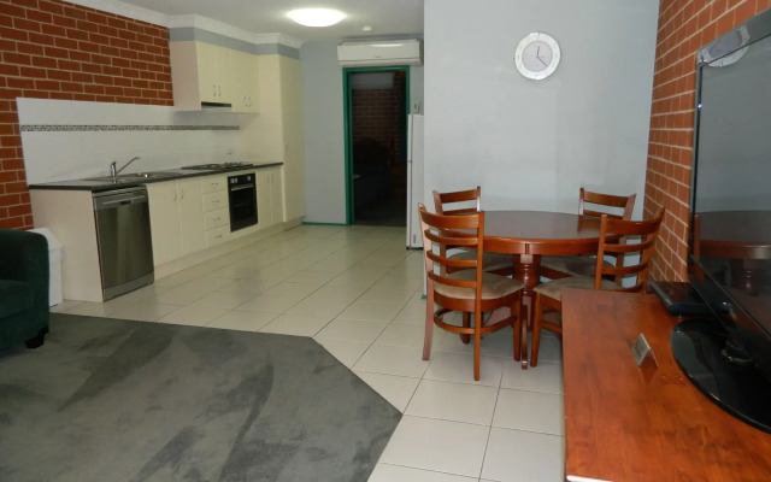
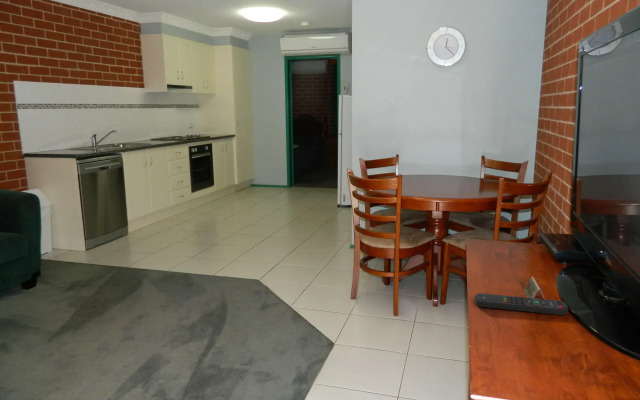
+ remote control [474,292,569,316]
